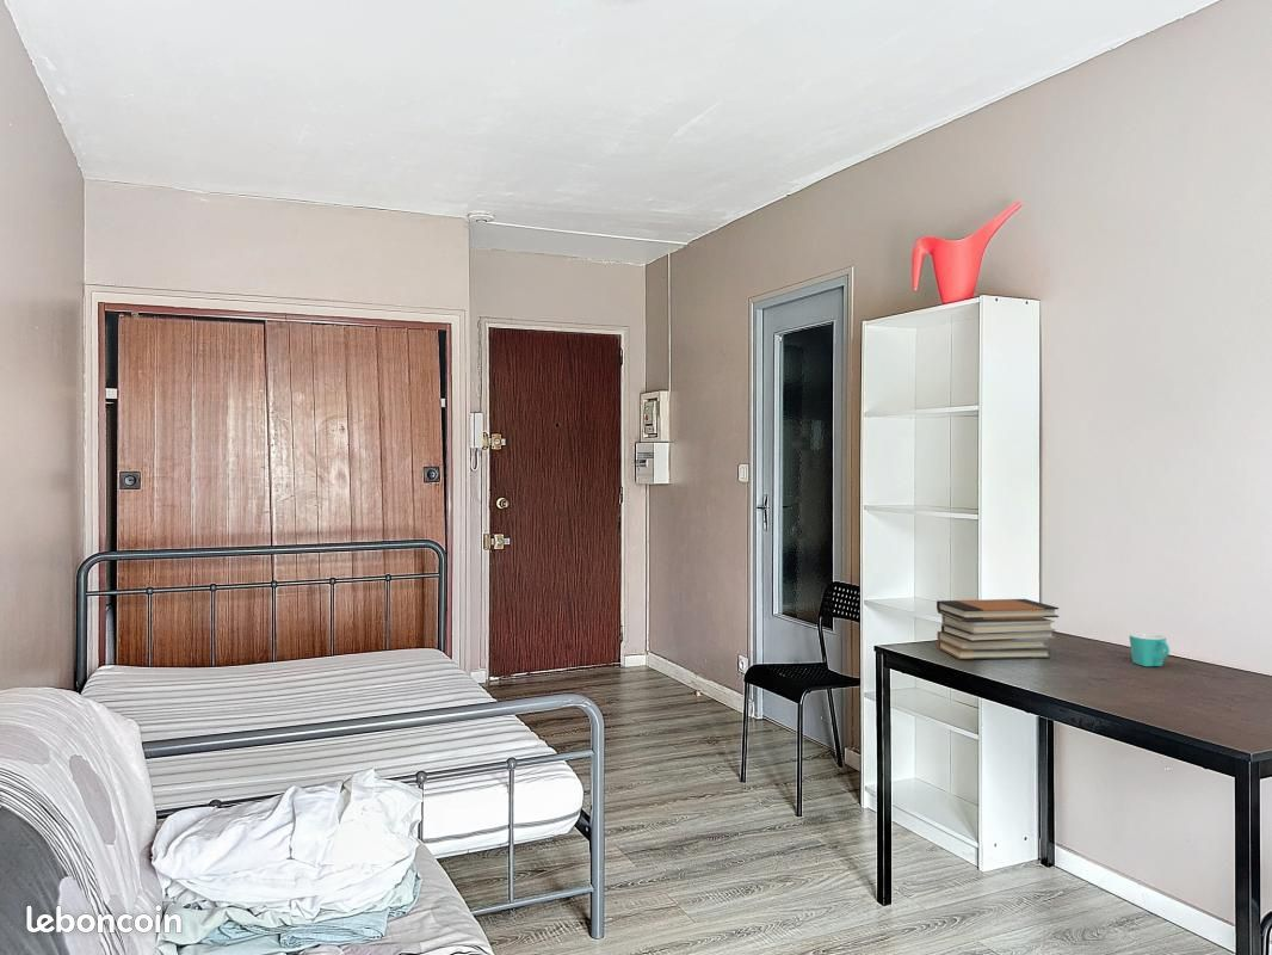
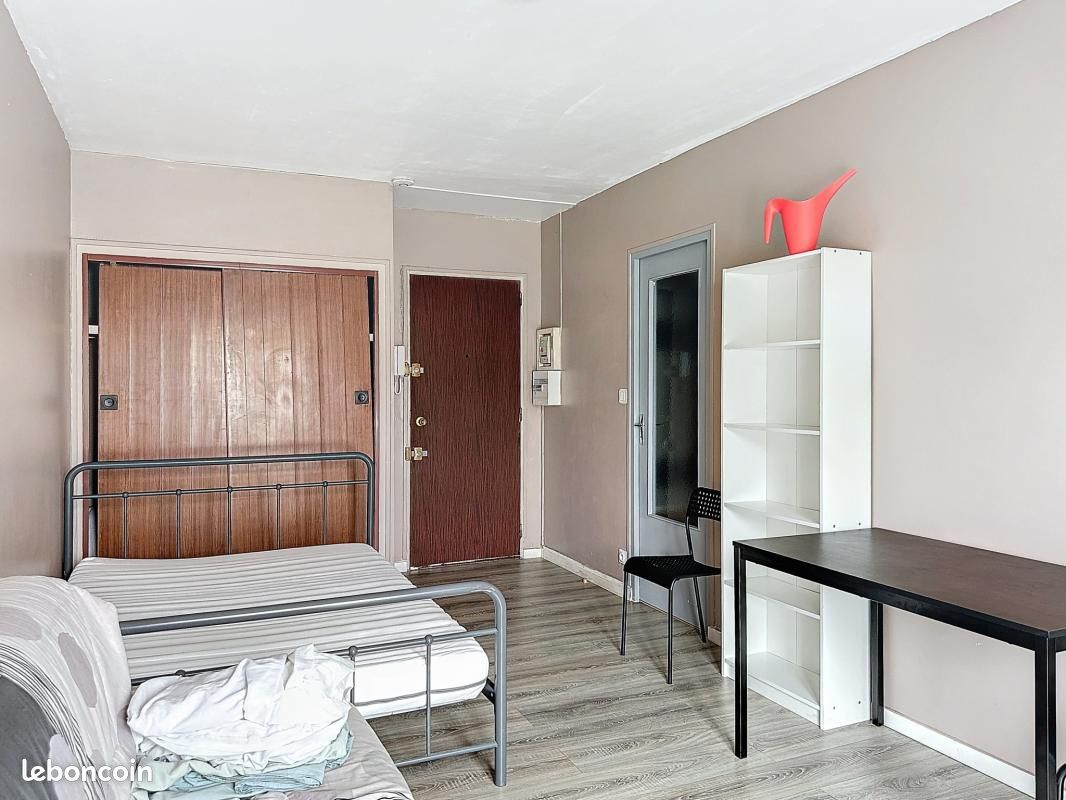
- book stack [936,598,1060,660]
- mug [1128,631,1171,667]
